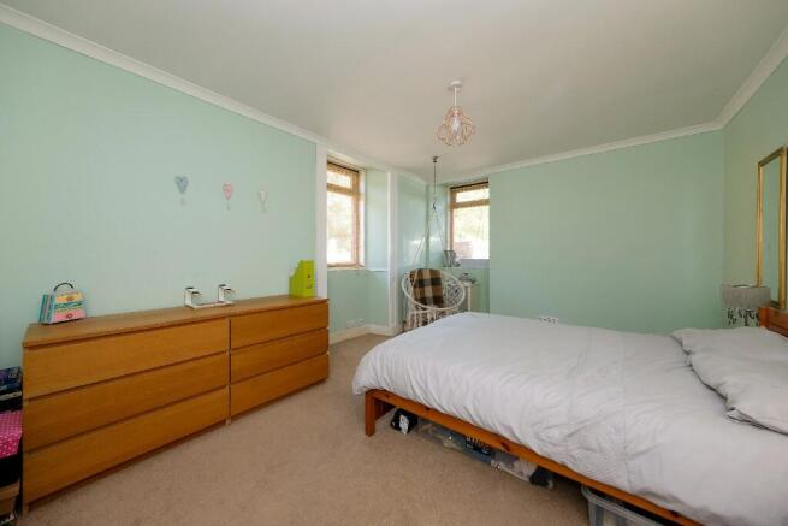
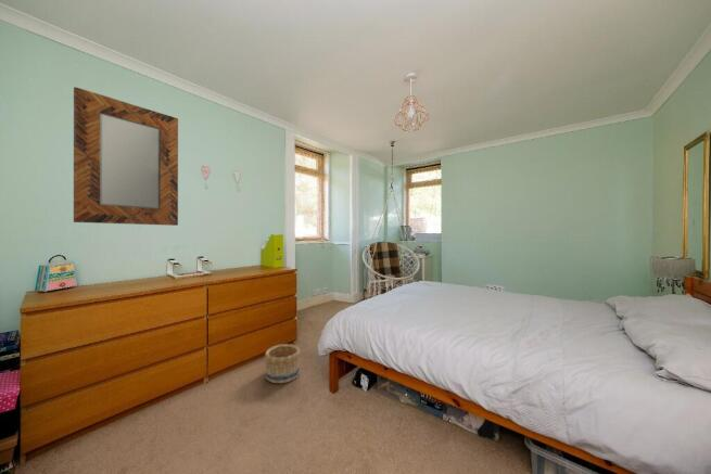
+ home mirror [73,86,179,227]
+ basket [264,343,301,384]
